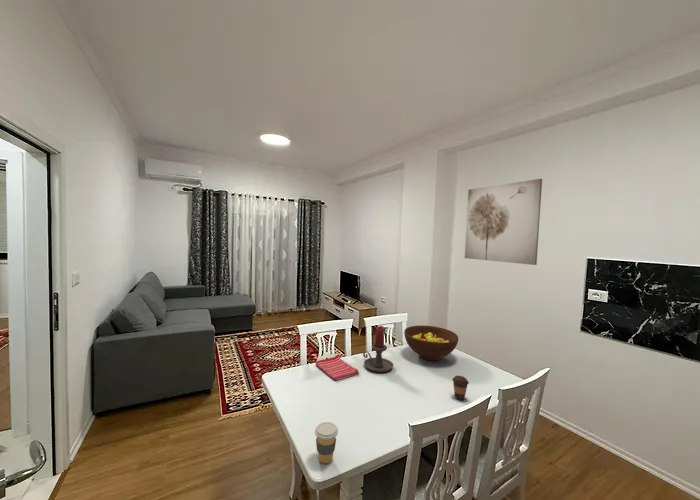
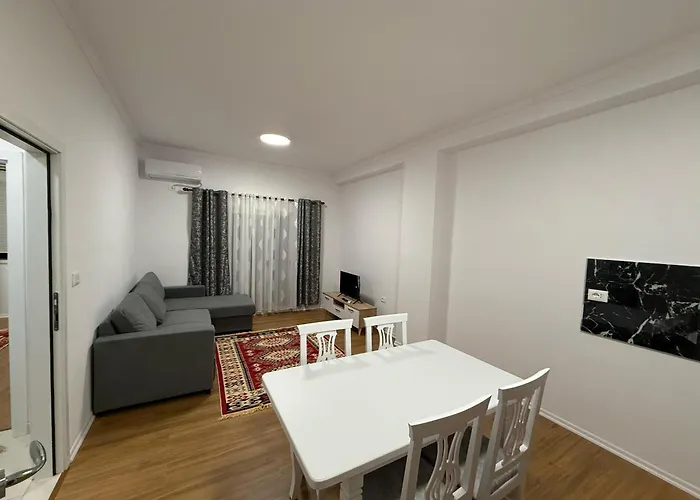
- coffee cup [314,421,339,465]
- candle holder [362,325,394,373]
- wall art [464,178,543,266]
- coffee cup [451,375,470,401]
- fruit bowl [403,324,459,362]
- dish towel [315,355,360,381]
